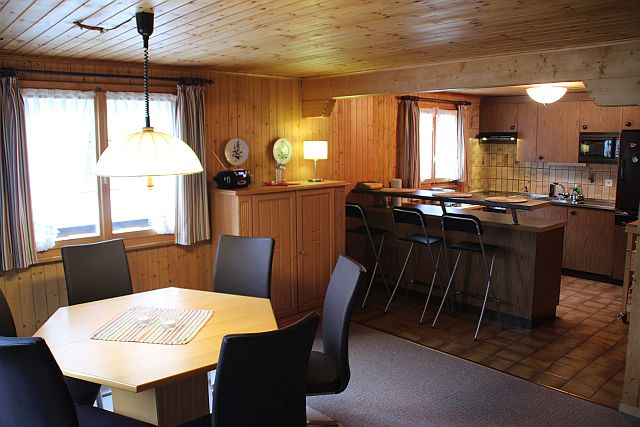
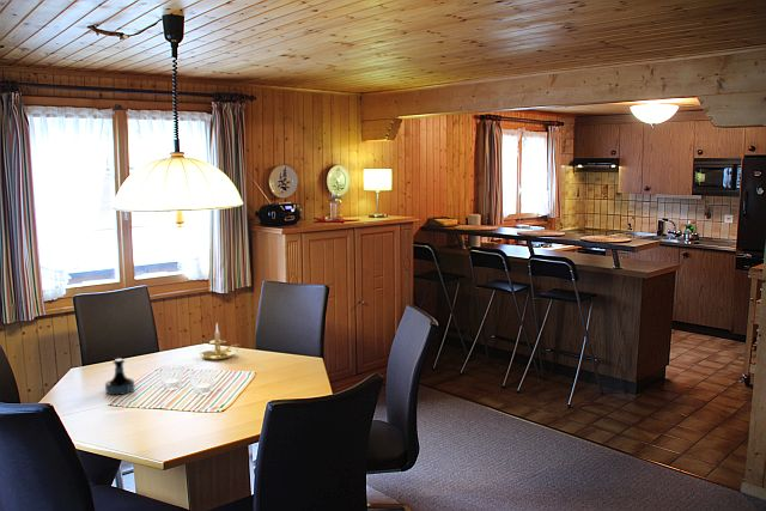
+ candle holder [199,322,239,361]
+ tequila bottle [104,358,135,396]
